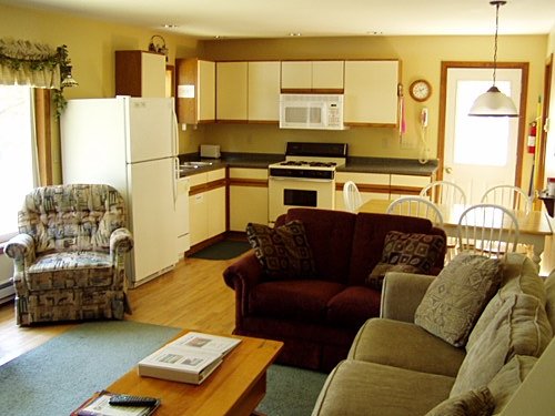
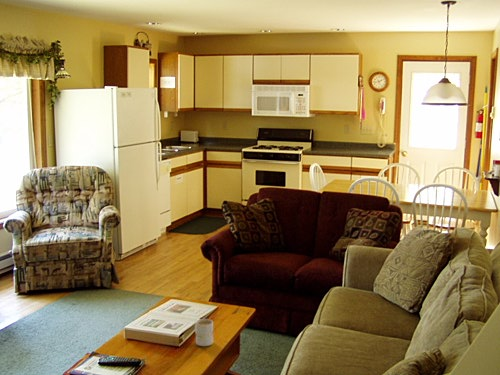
+ mug [194,318,214,347]
